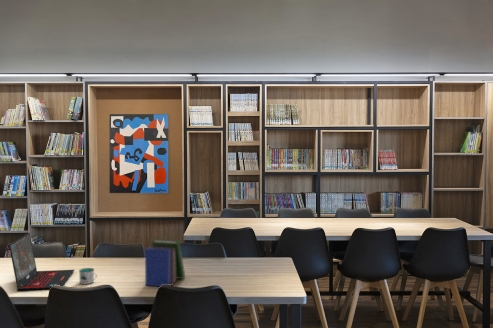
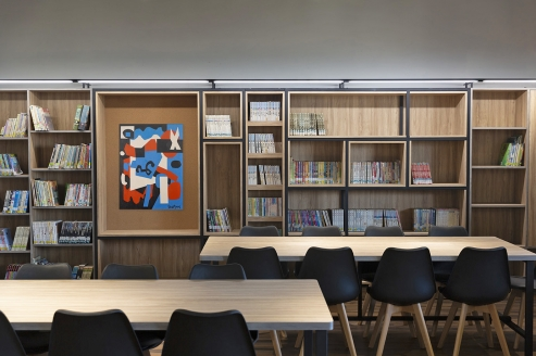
- mug [78,267,98,285]
- book [144,237,186,288]
- laptop [8,231,75,292]
